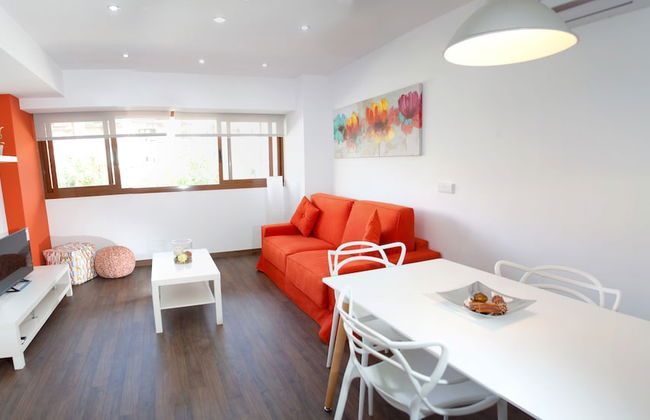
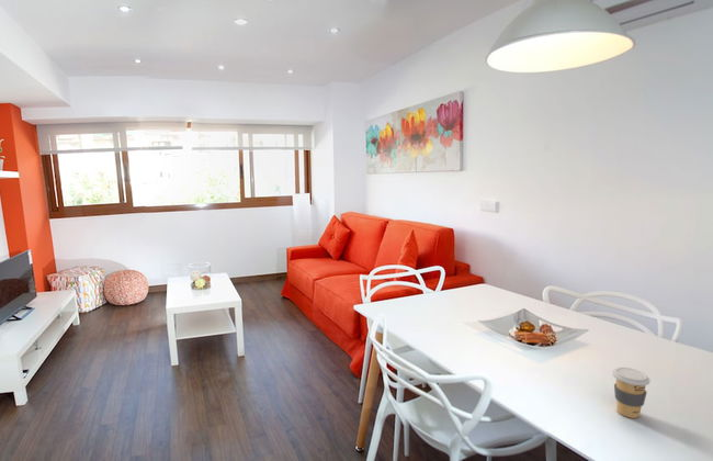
+ coffee cup [611,367,652,419]
